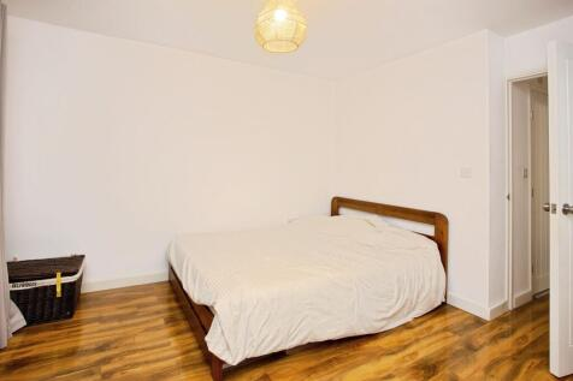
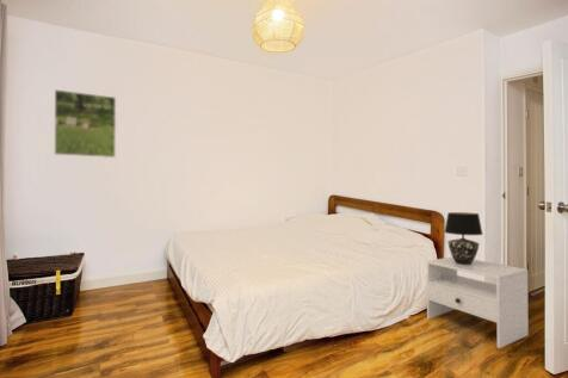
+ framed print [54,88,117,159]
+ nightstand [426,256,530,349]
+ table lamp [443,211,484,265]
